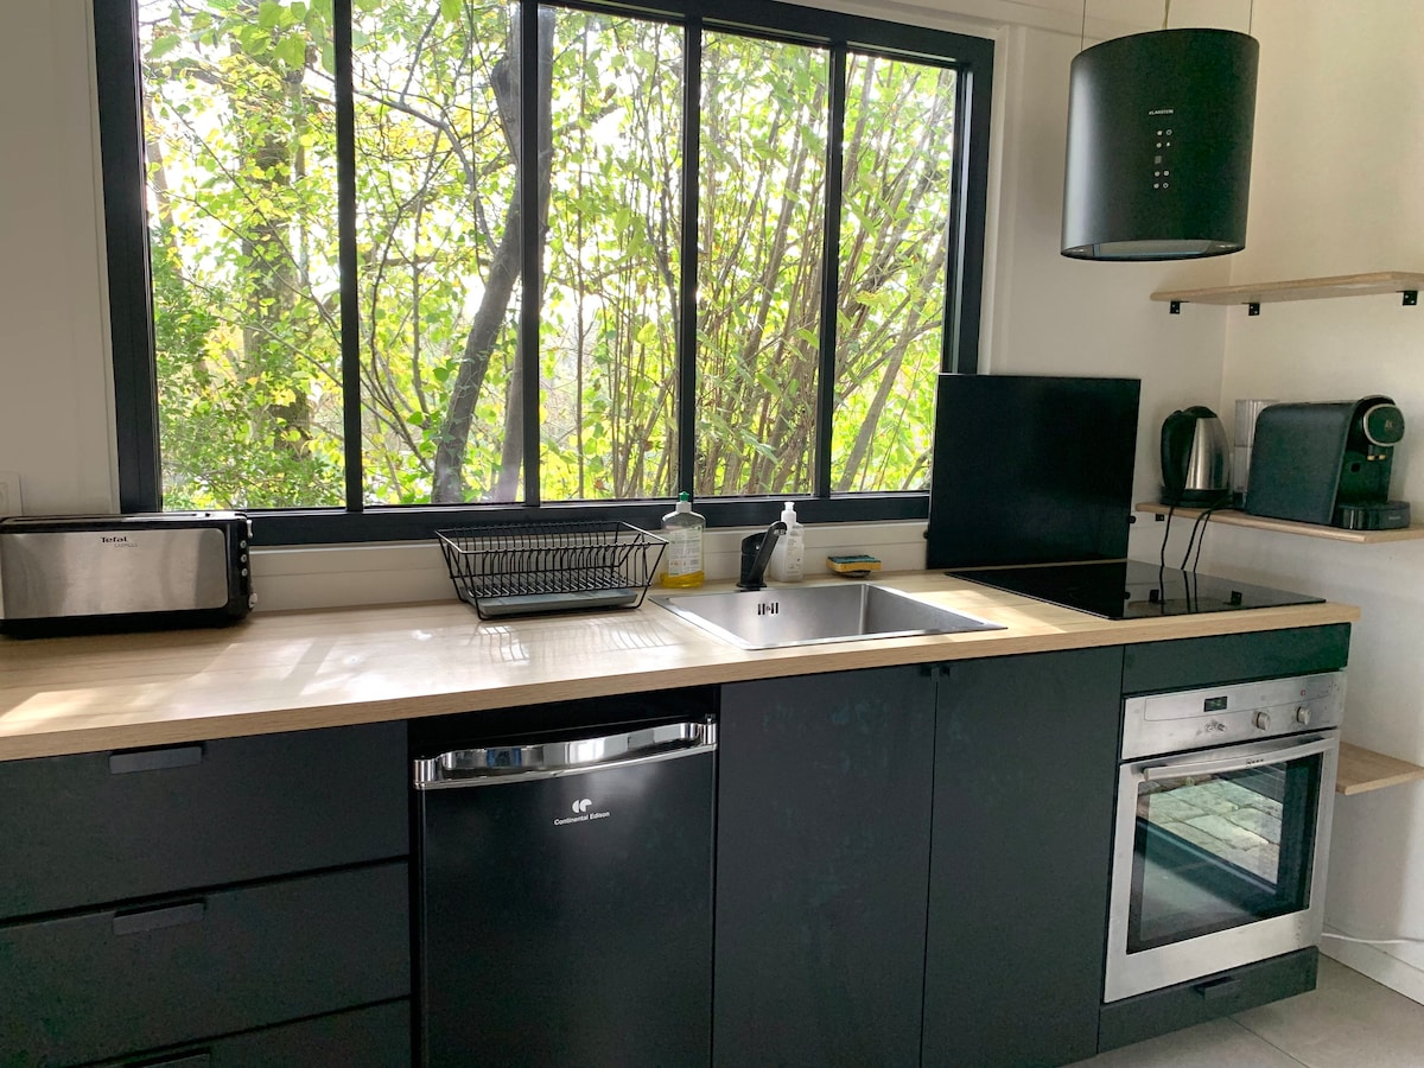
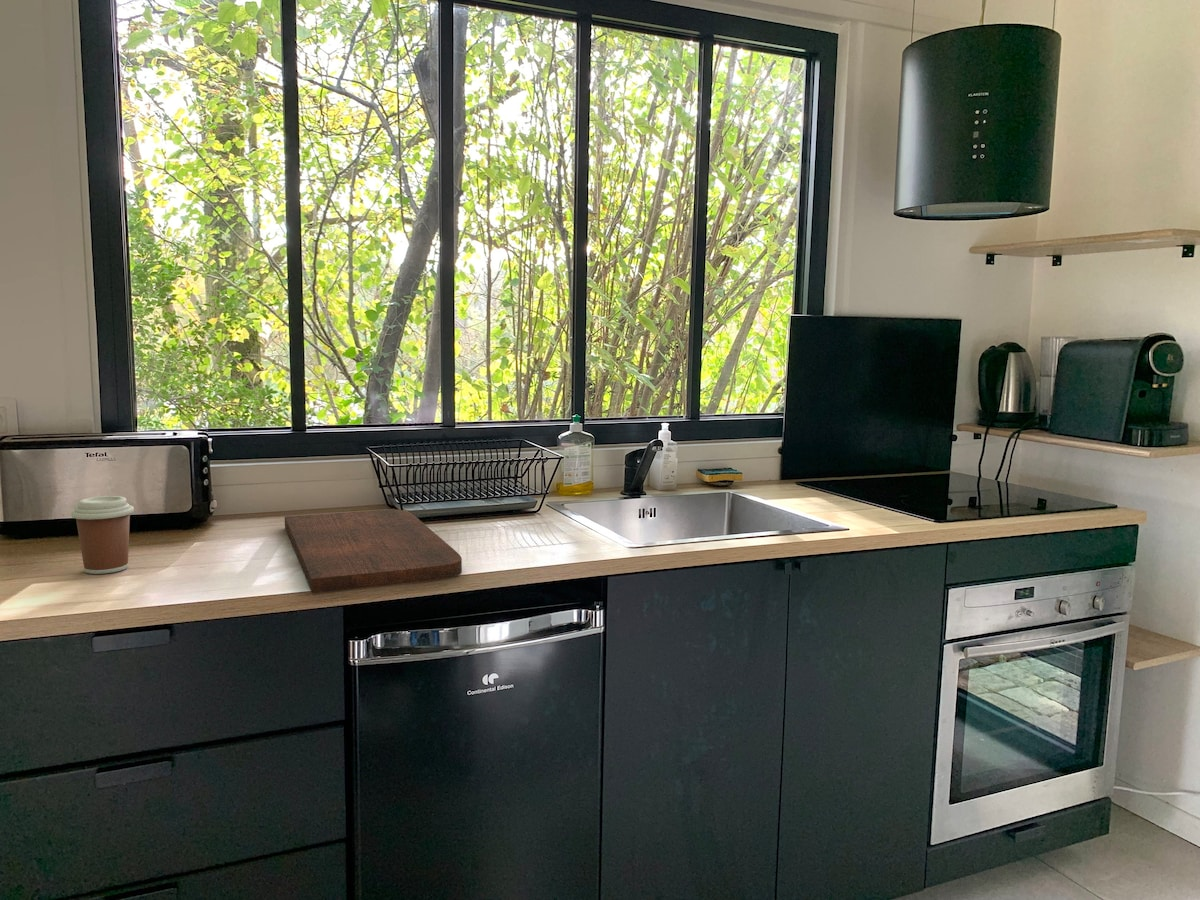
+ coffee cup [70,495,135,575]
+ cutting board [284,509,463,594]
